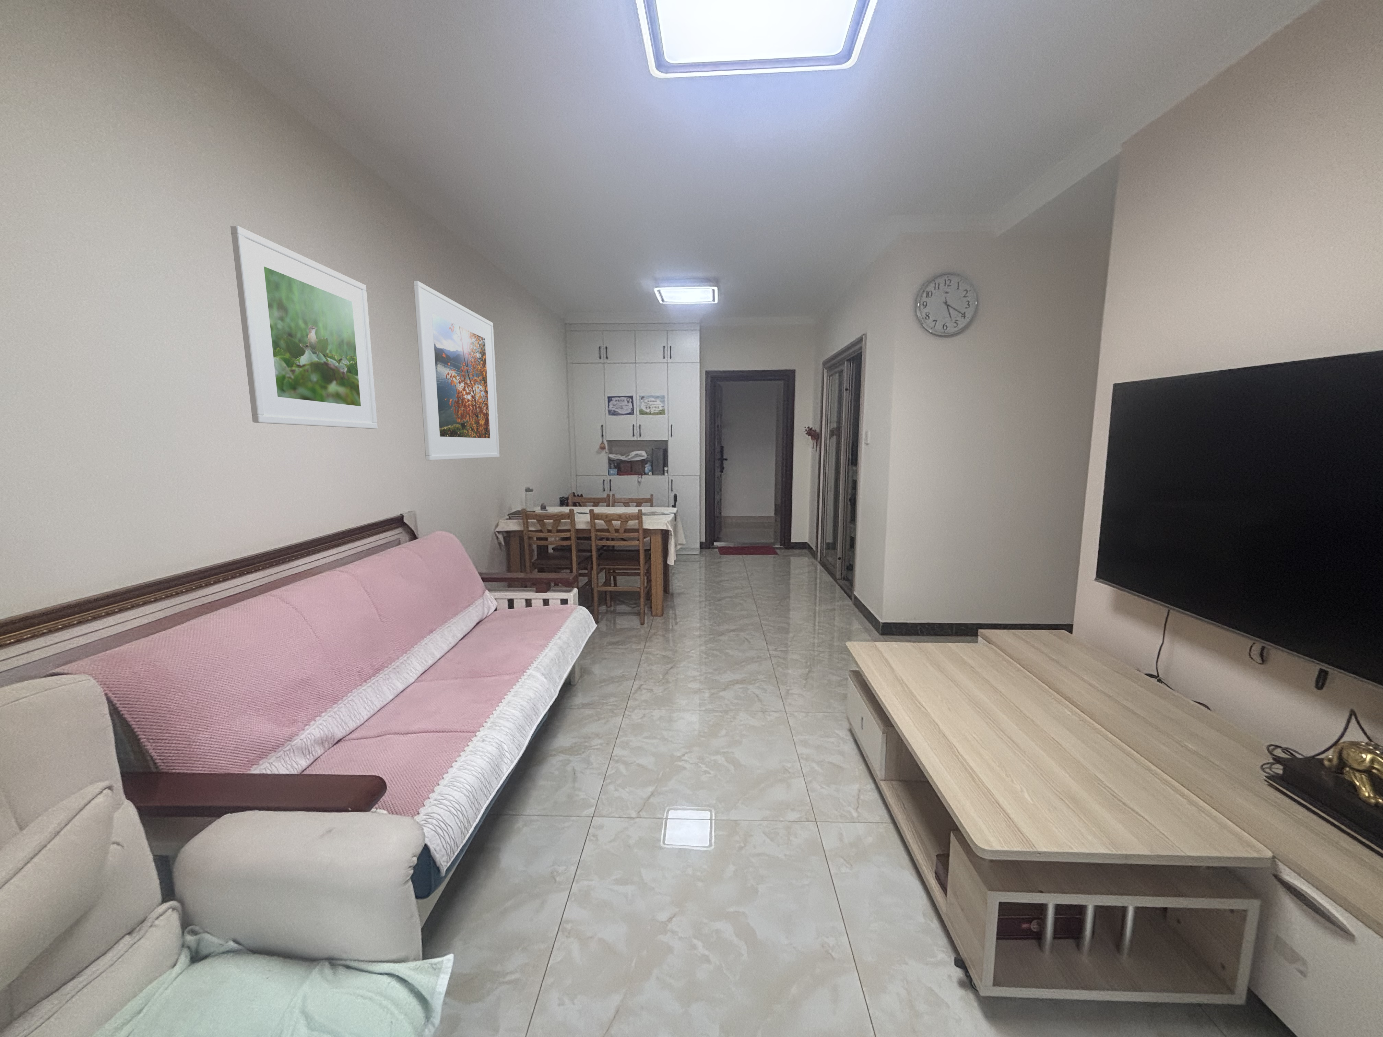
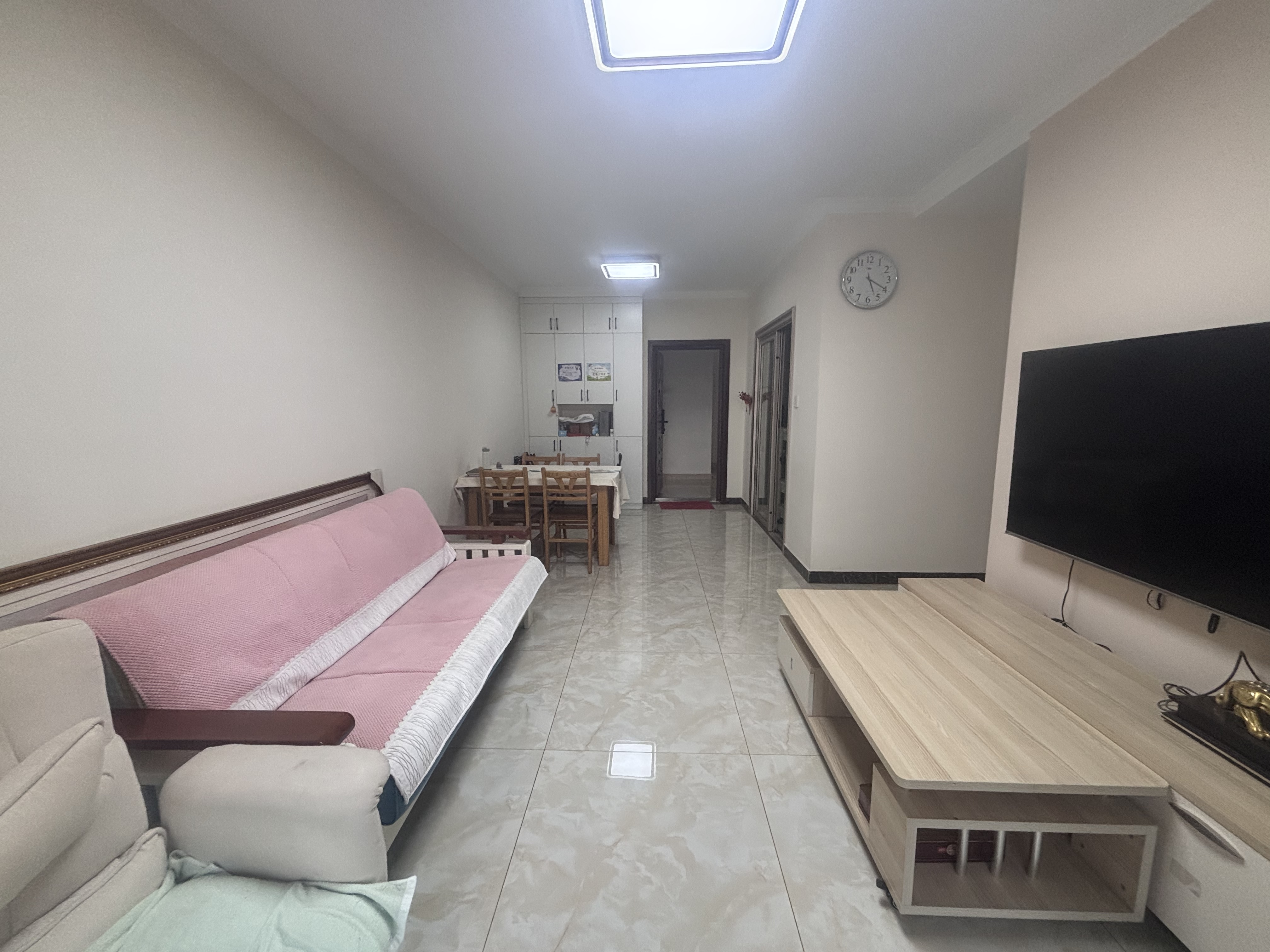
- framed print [414,281,500,461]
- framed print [230,225,378,429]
